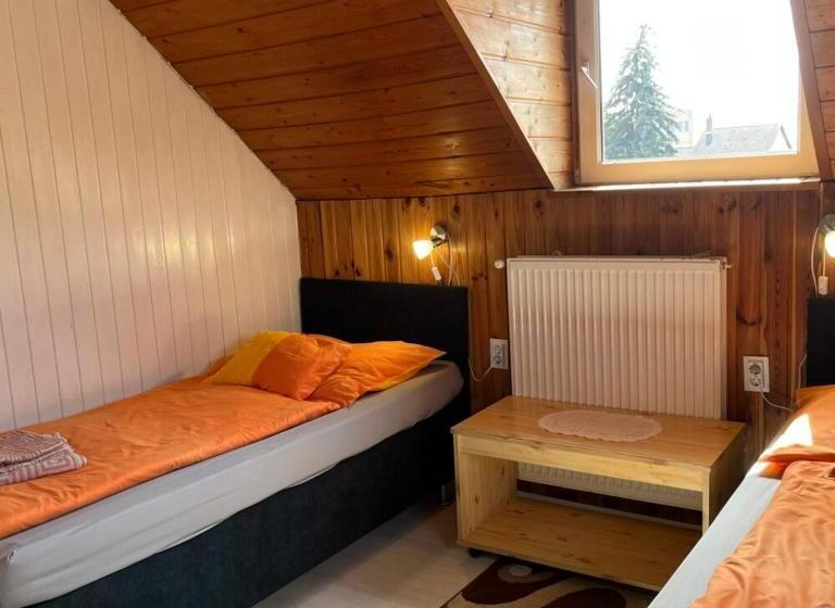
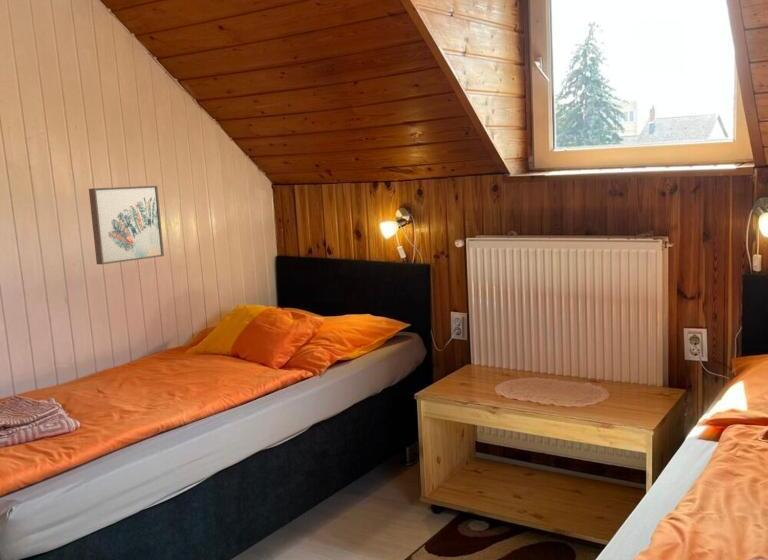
+ wall art [88,185,165,265]
